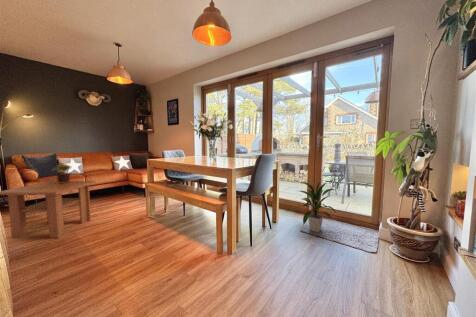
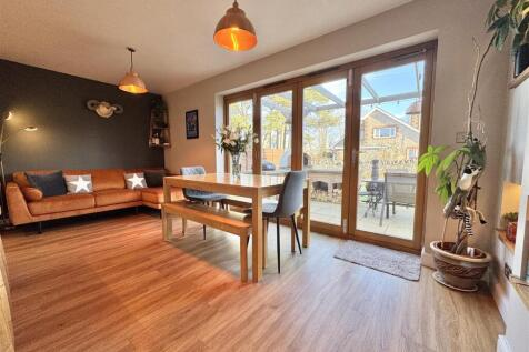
- potted plant [51,162,73,183]
- coffee table [0,180,98,239]
- indoor plant [295,178,338,233]
